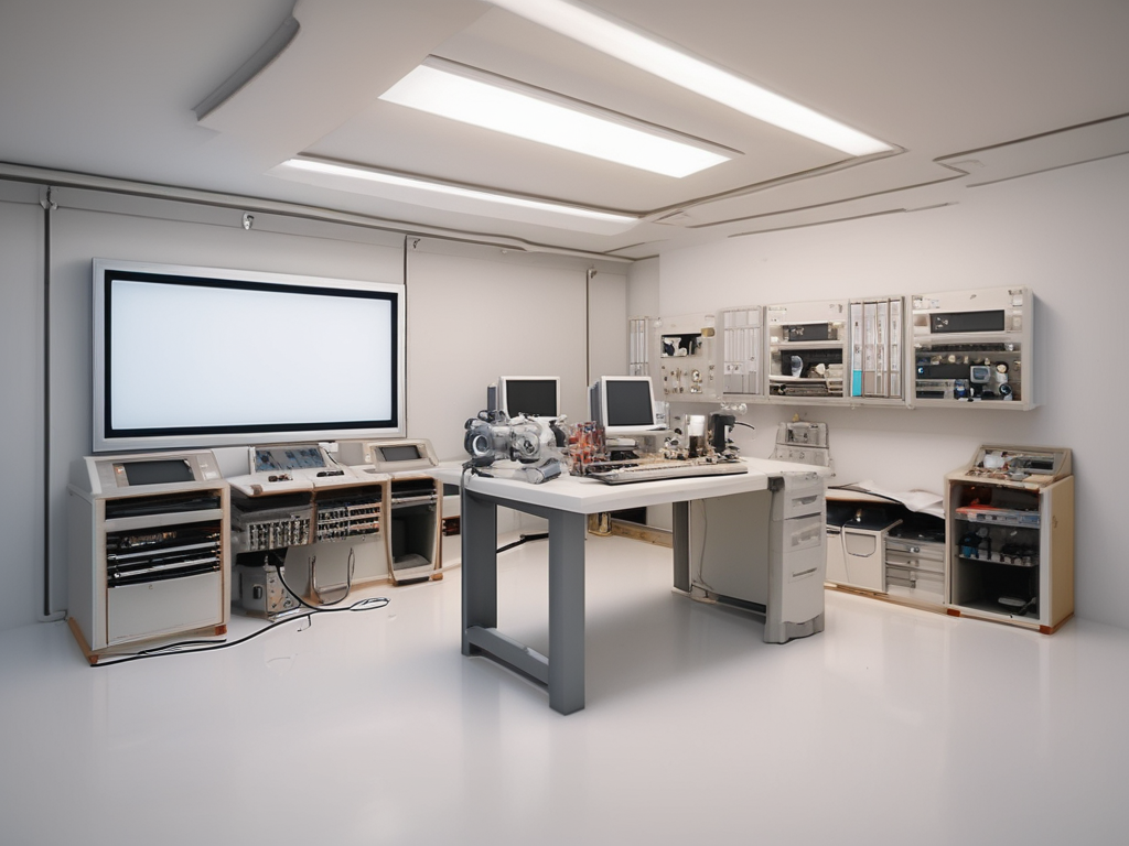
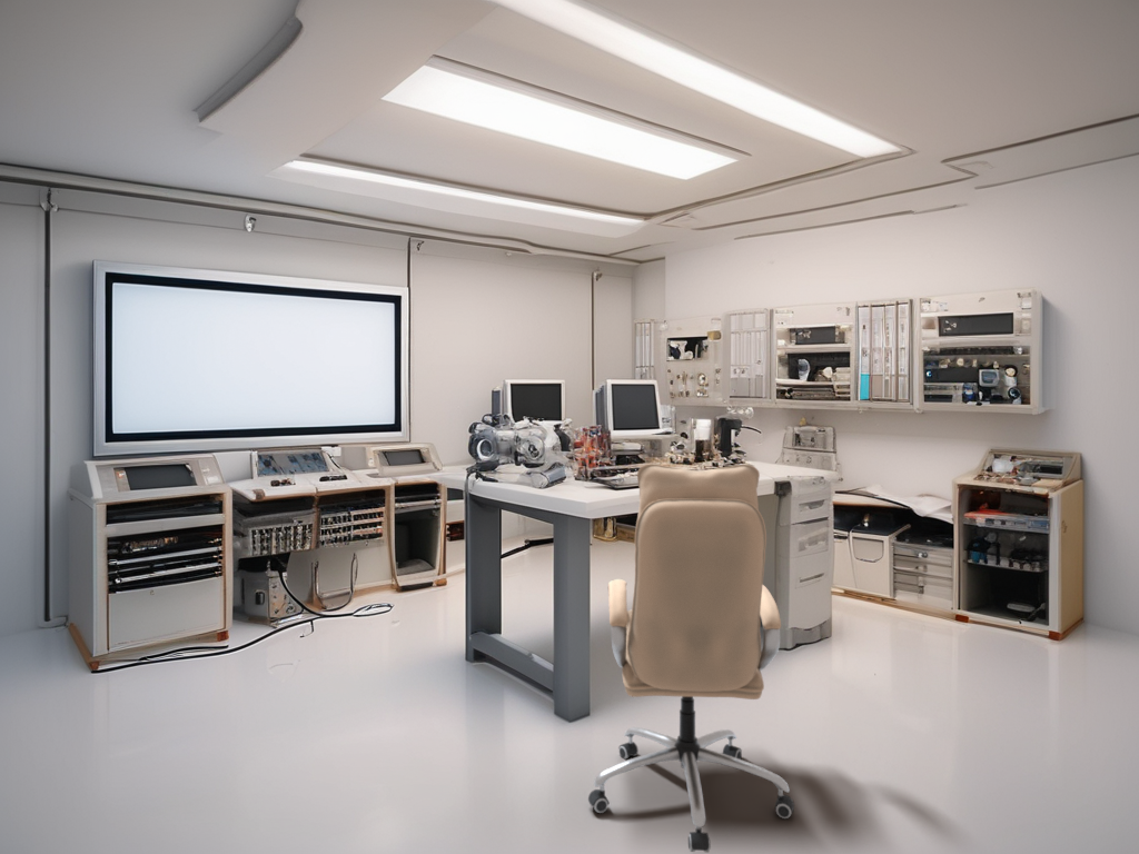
+ office chair [587,463,795,854]
